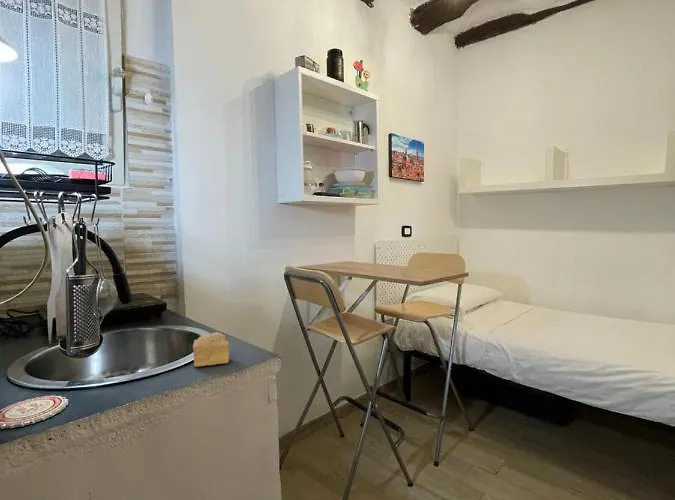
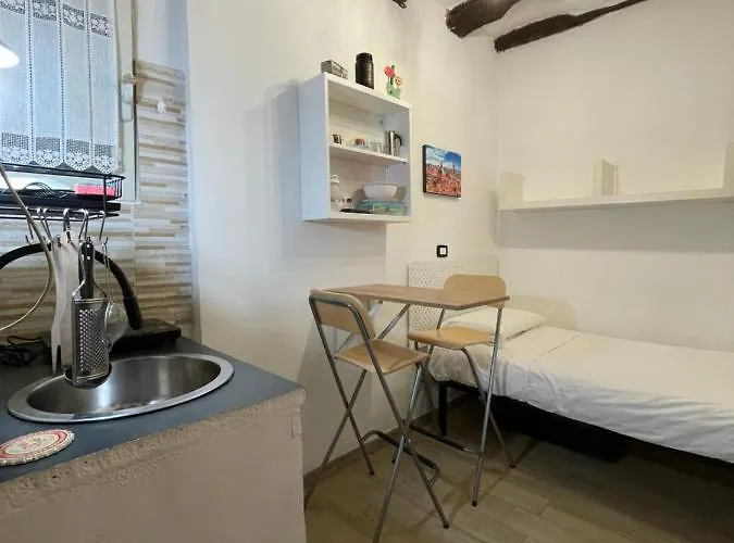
- cake slice [192,331,230,368]
